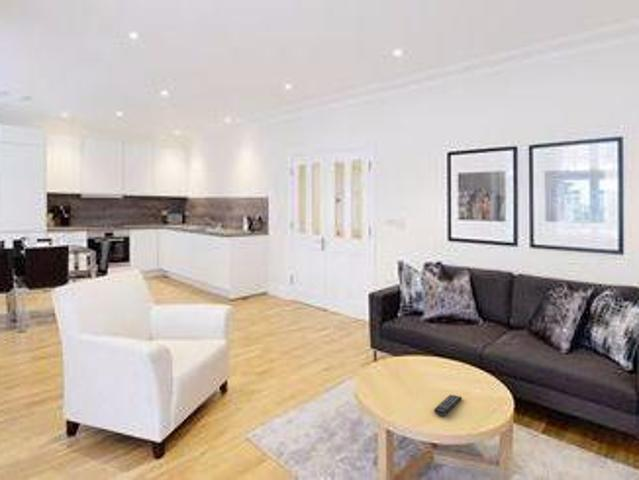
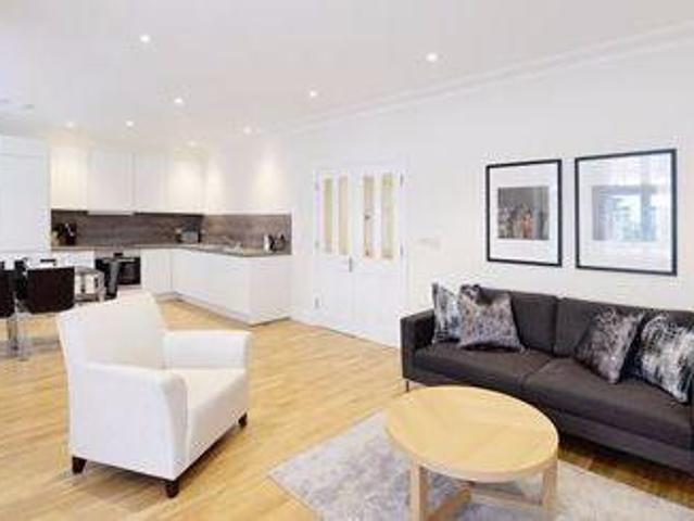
- remote control [433,394,463,417]
